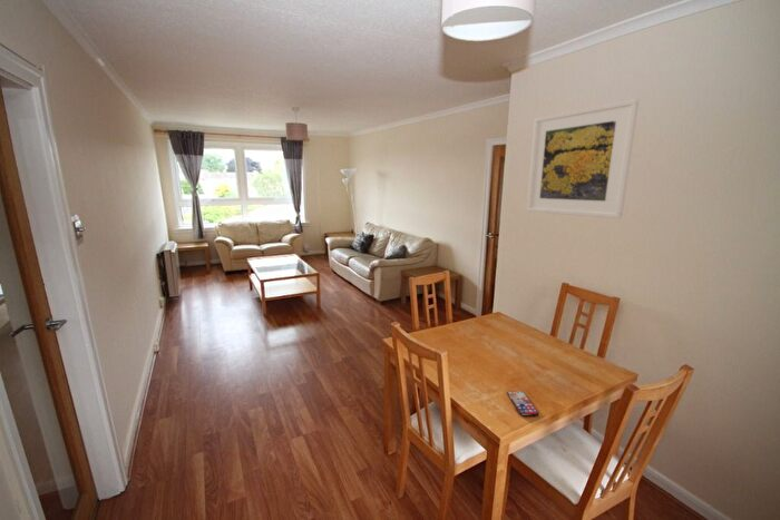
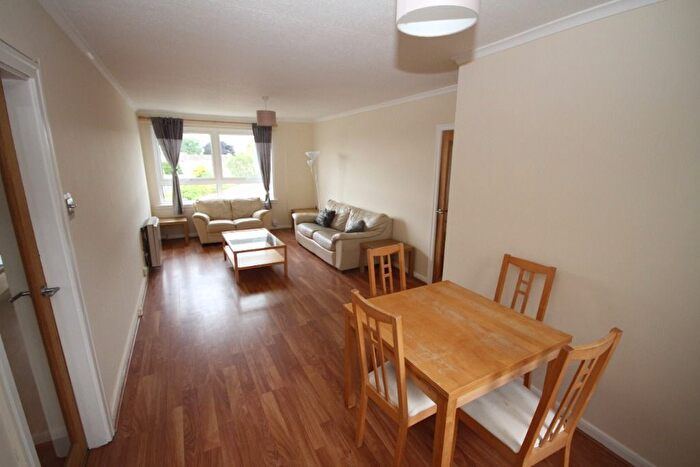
- smartphone [506,390,540,418]
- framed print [526,98,641,219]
